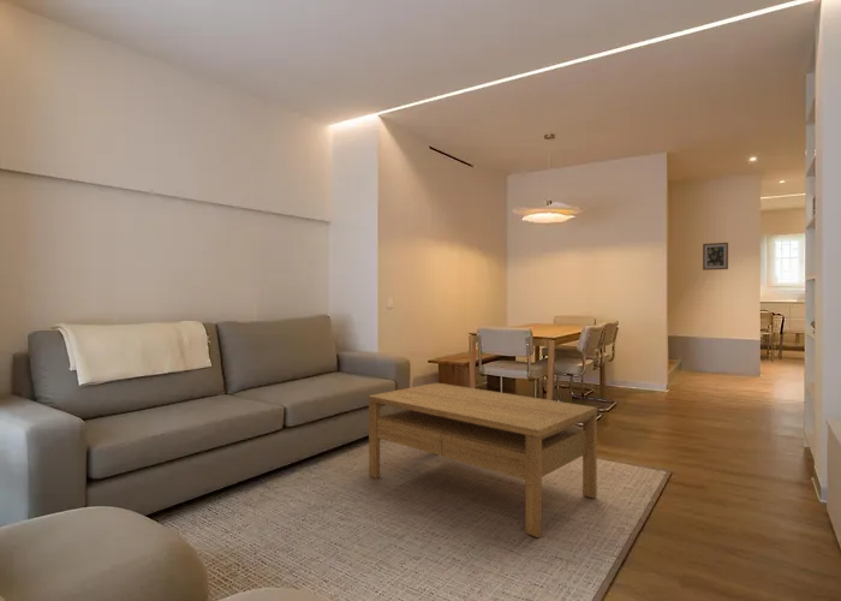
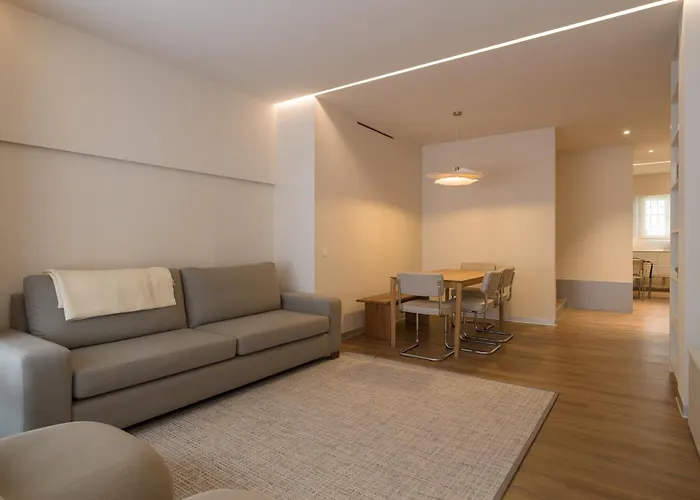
- coffee table [368,381,598,538]
- wall art [702,242,729,272]
